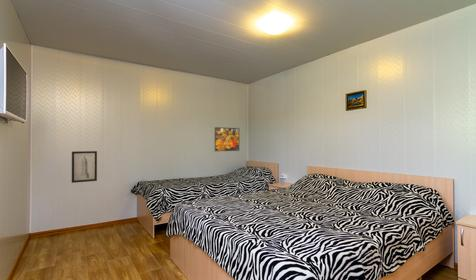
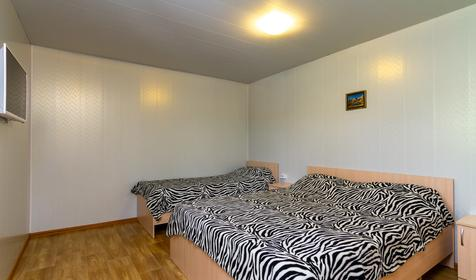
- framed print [214,126,240,152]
- wall art [71,150,98,184]
